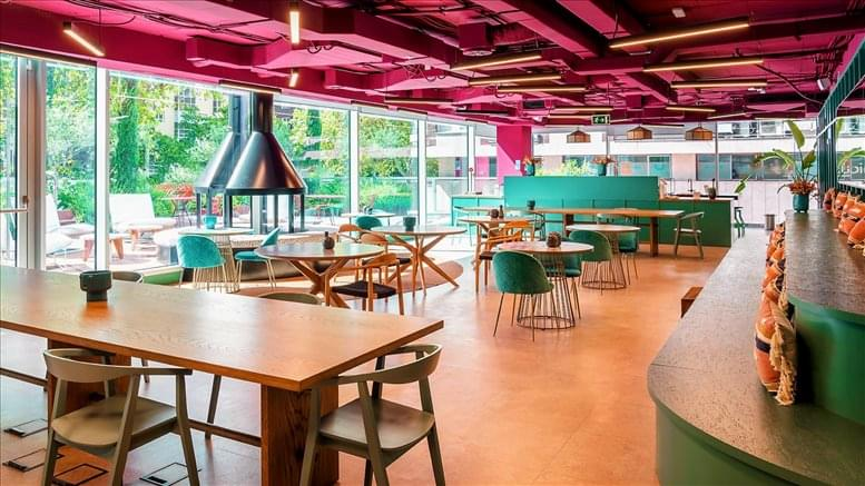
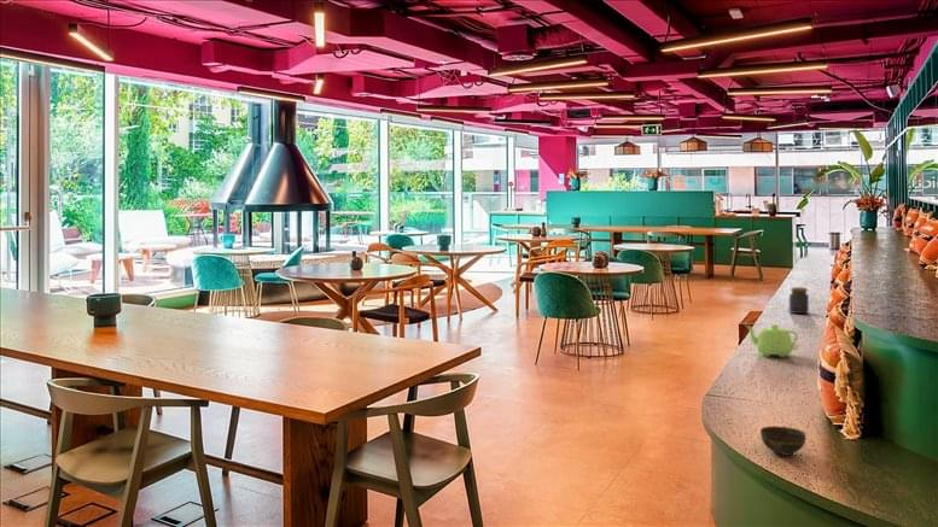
+ teapot [745,323,799,358]
+ jar [788,286,810,315]
+ cup [759,424,806,457]
